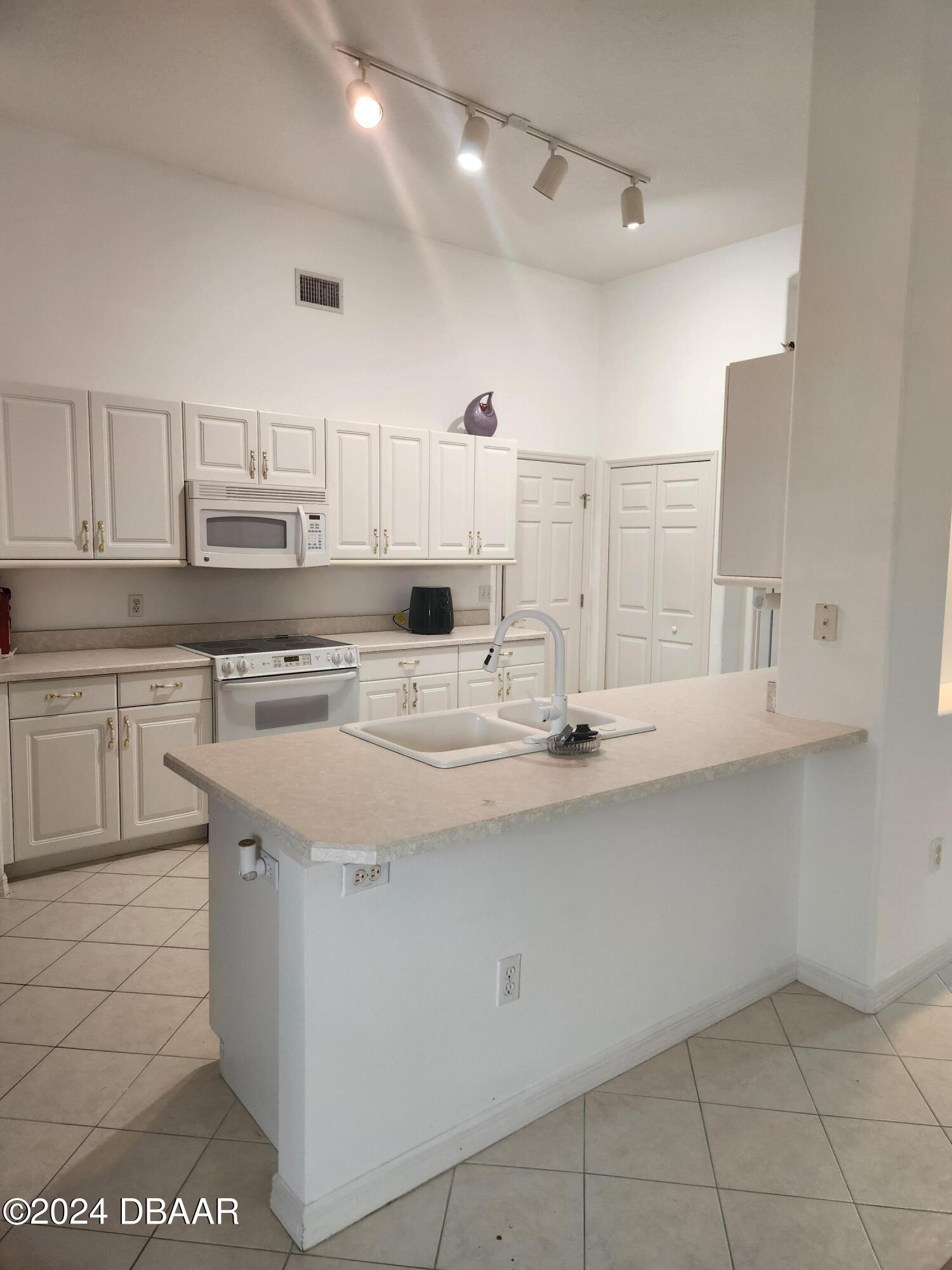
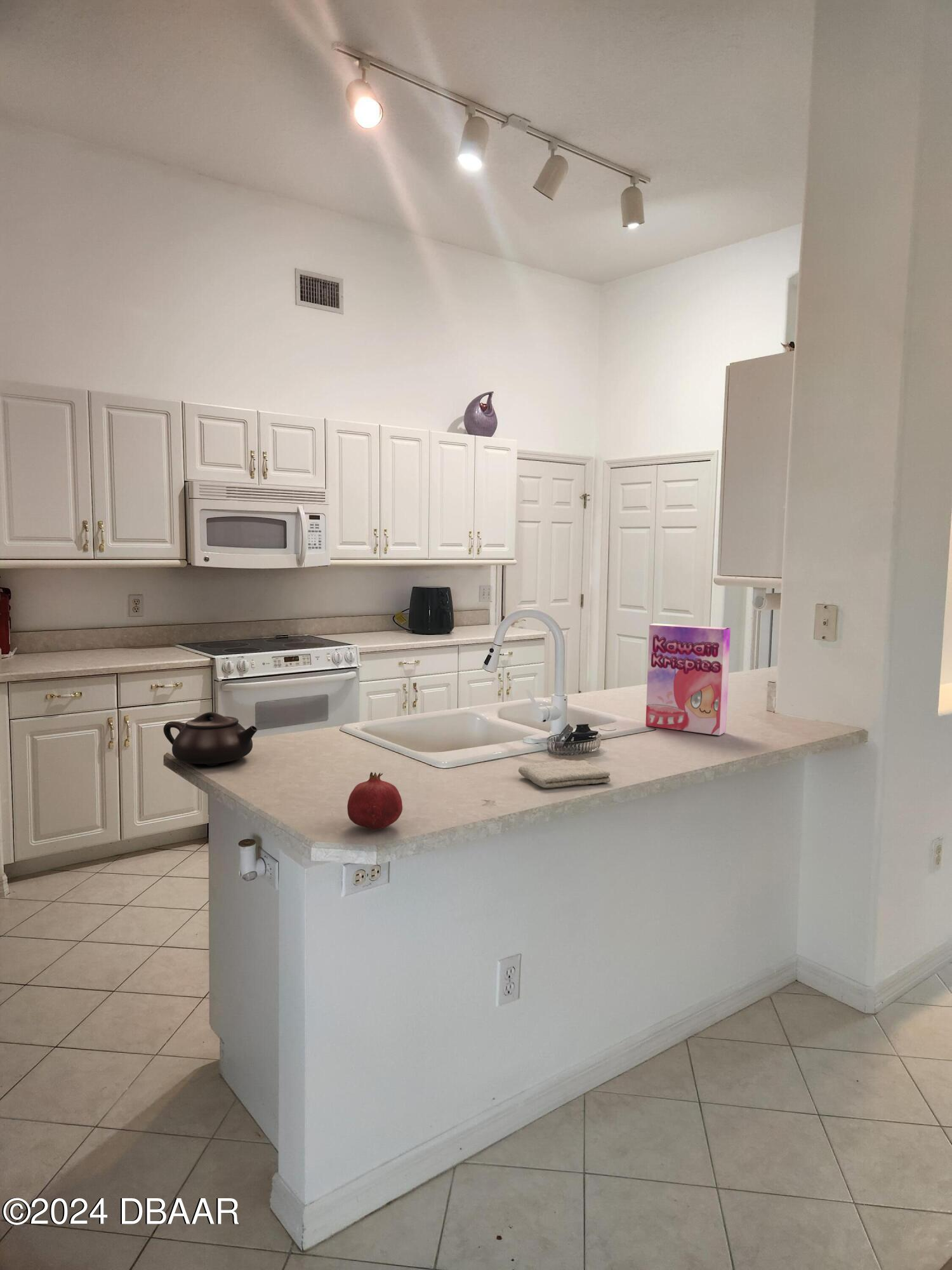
+ washcloth [518,759,611,789]
+ cereal box [645,623,731,736]
+ teapot [163,711,258,766]
+ fruit [347,772,403,830]
